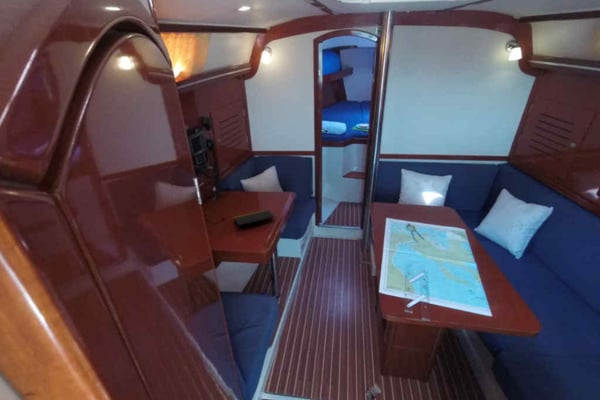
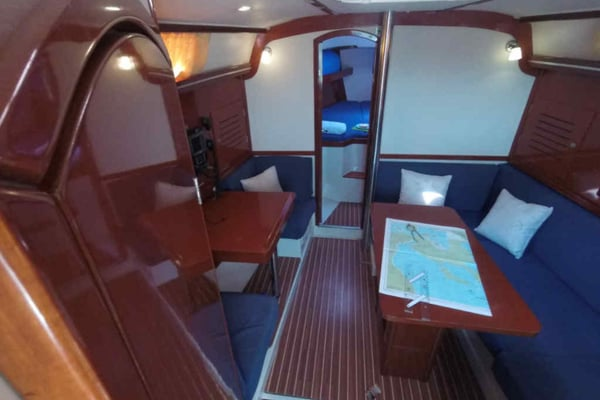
- notepad [233,208,277,227]
